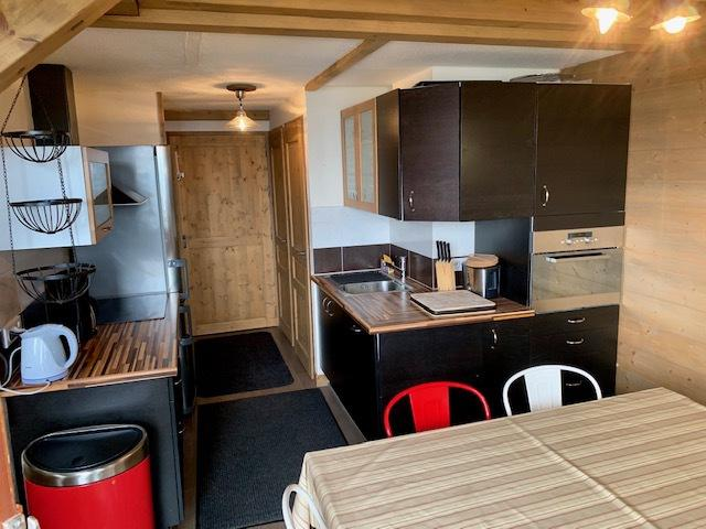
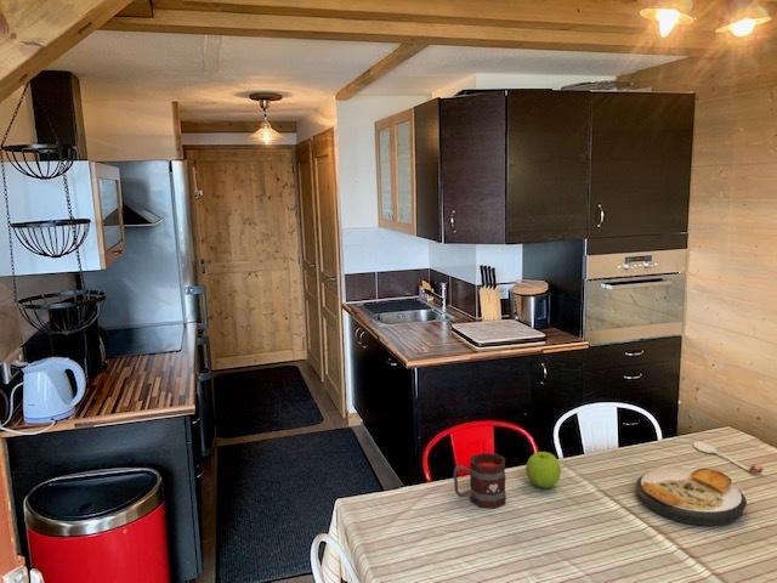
+ spoon [692,441,765,475]
+ apple [524,451,562,489]
+ plate [635,466,748,527]
+ mug [452,452,507,509]
